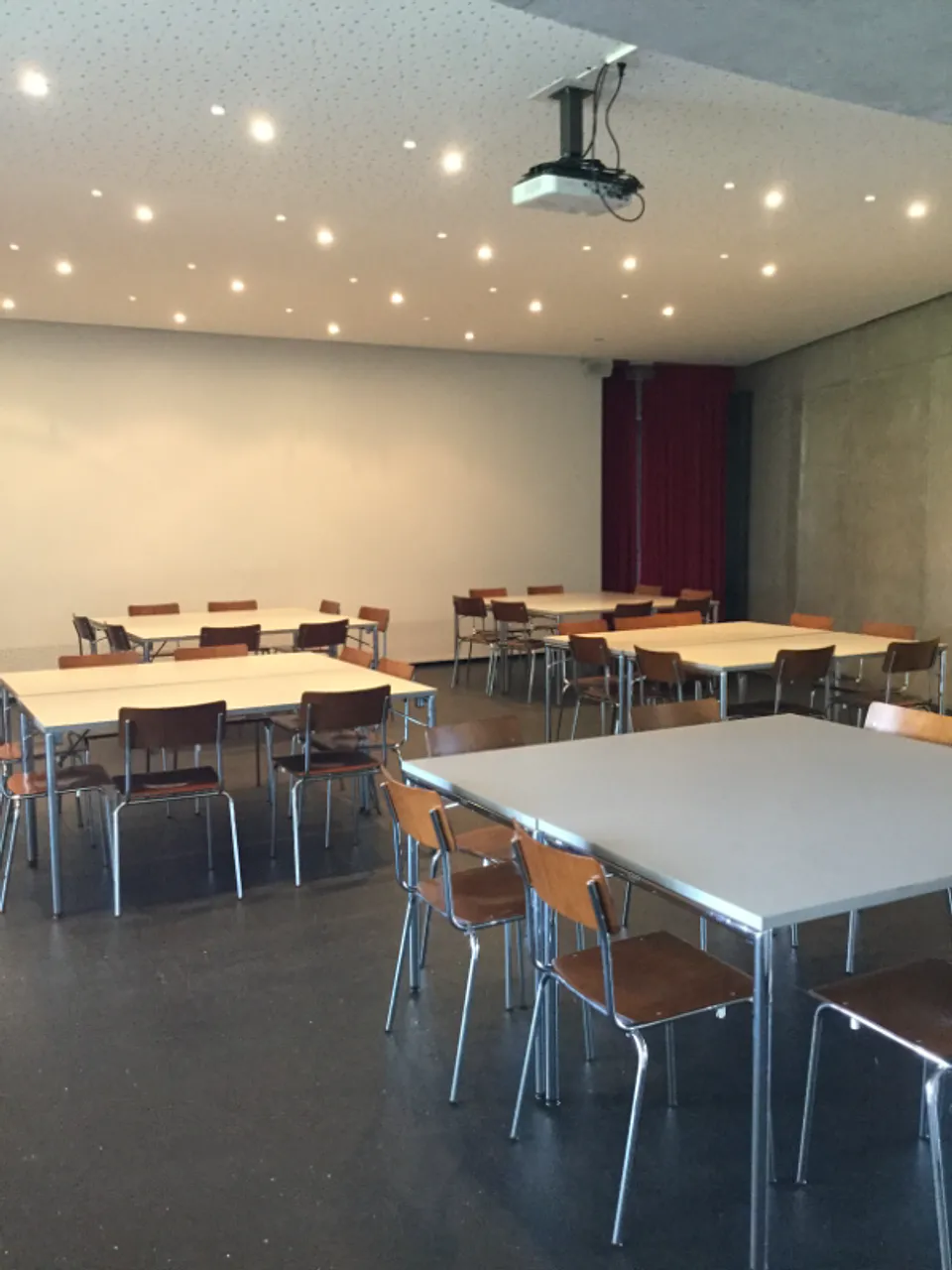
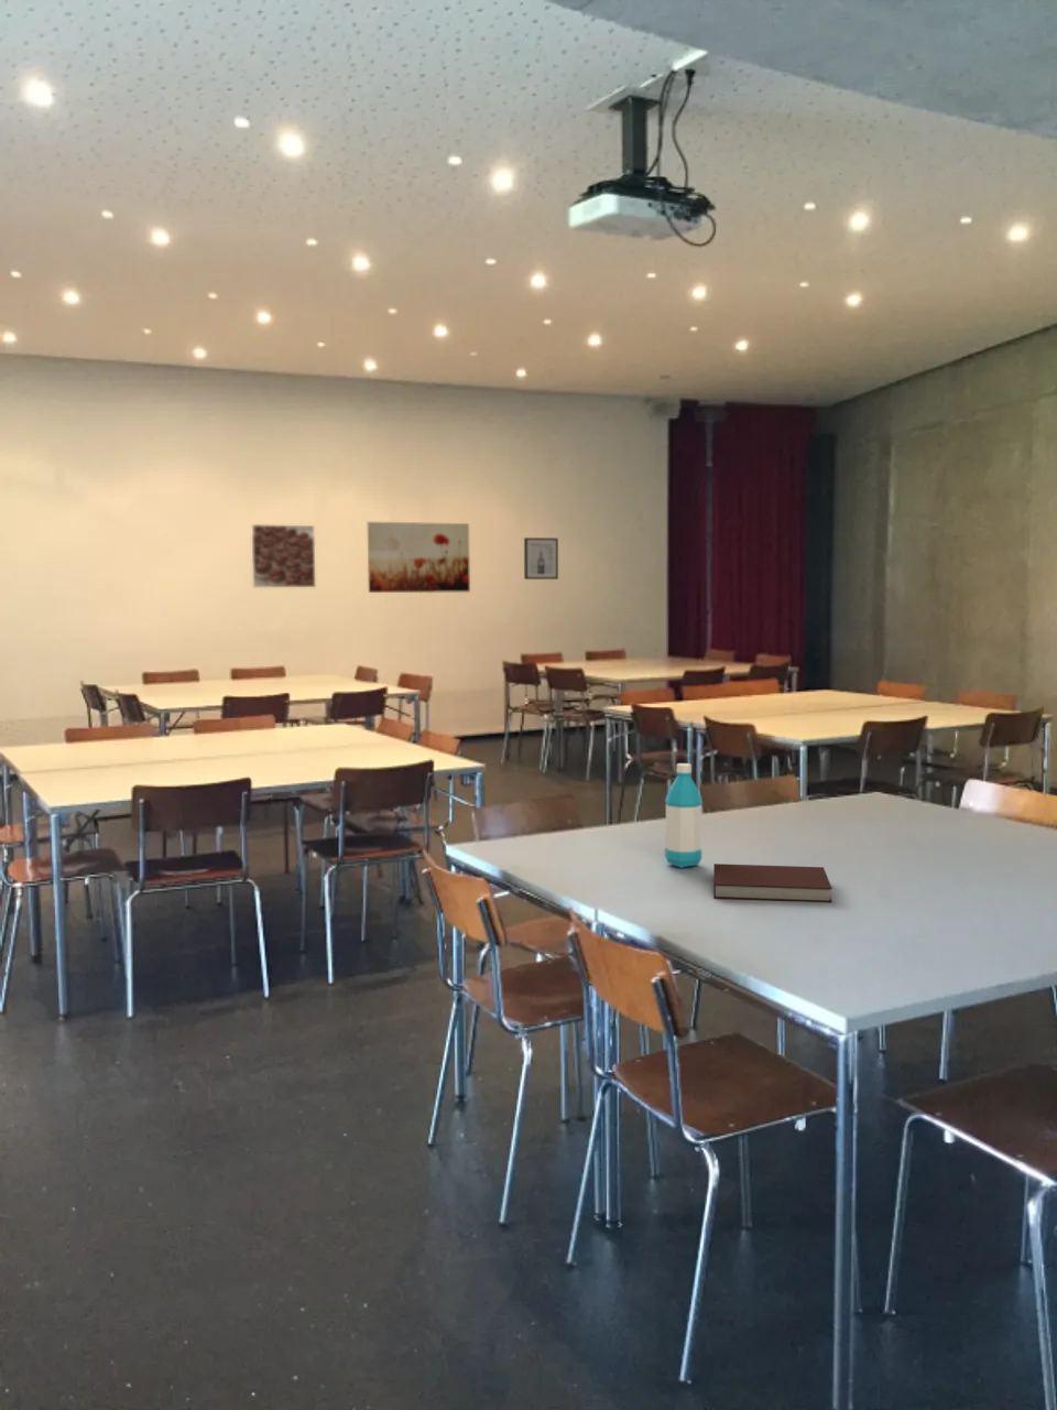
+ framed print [250,523,318,588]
+ wall art [523,536,560,581]
+ wall art [366,521,471,594]
+ water bottle [664,763,704,869]
+ notebook [713,863,834,904]
